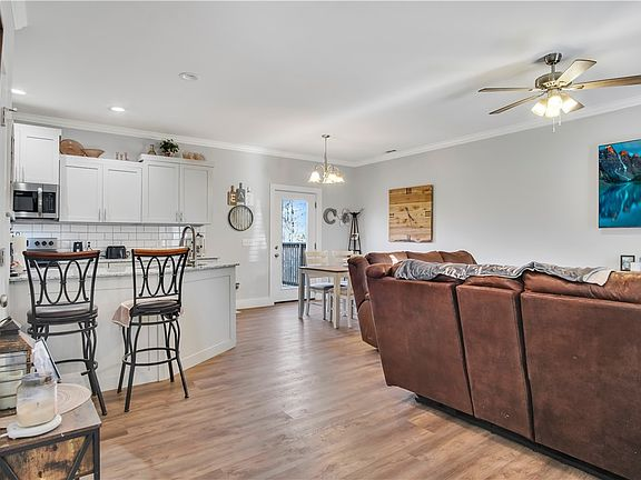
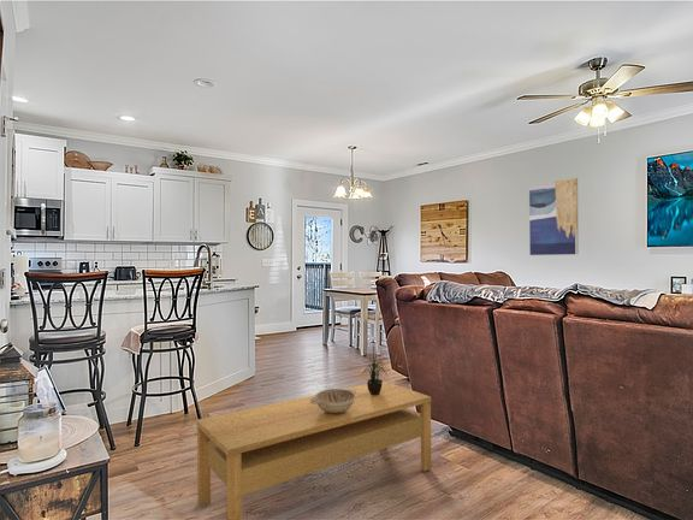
+ wall art [528,177,580,256]
+ coffee table [196,379,432,520]
+ decorative bowl [310,388,357,414]
+ potted plant [361,341,389,395]
